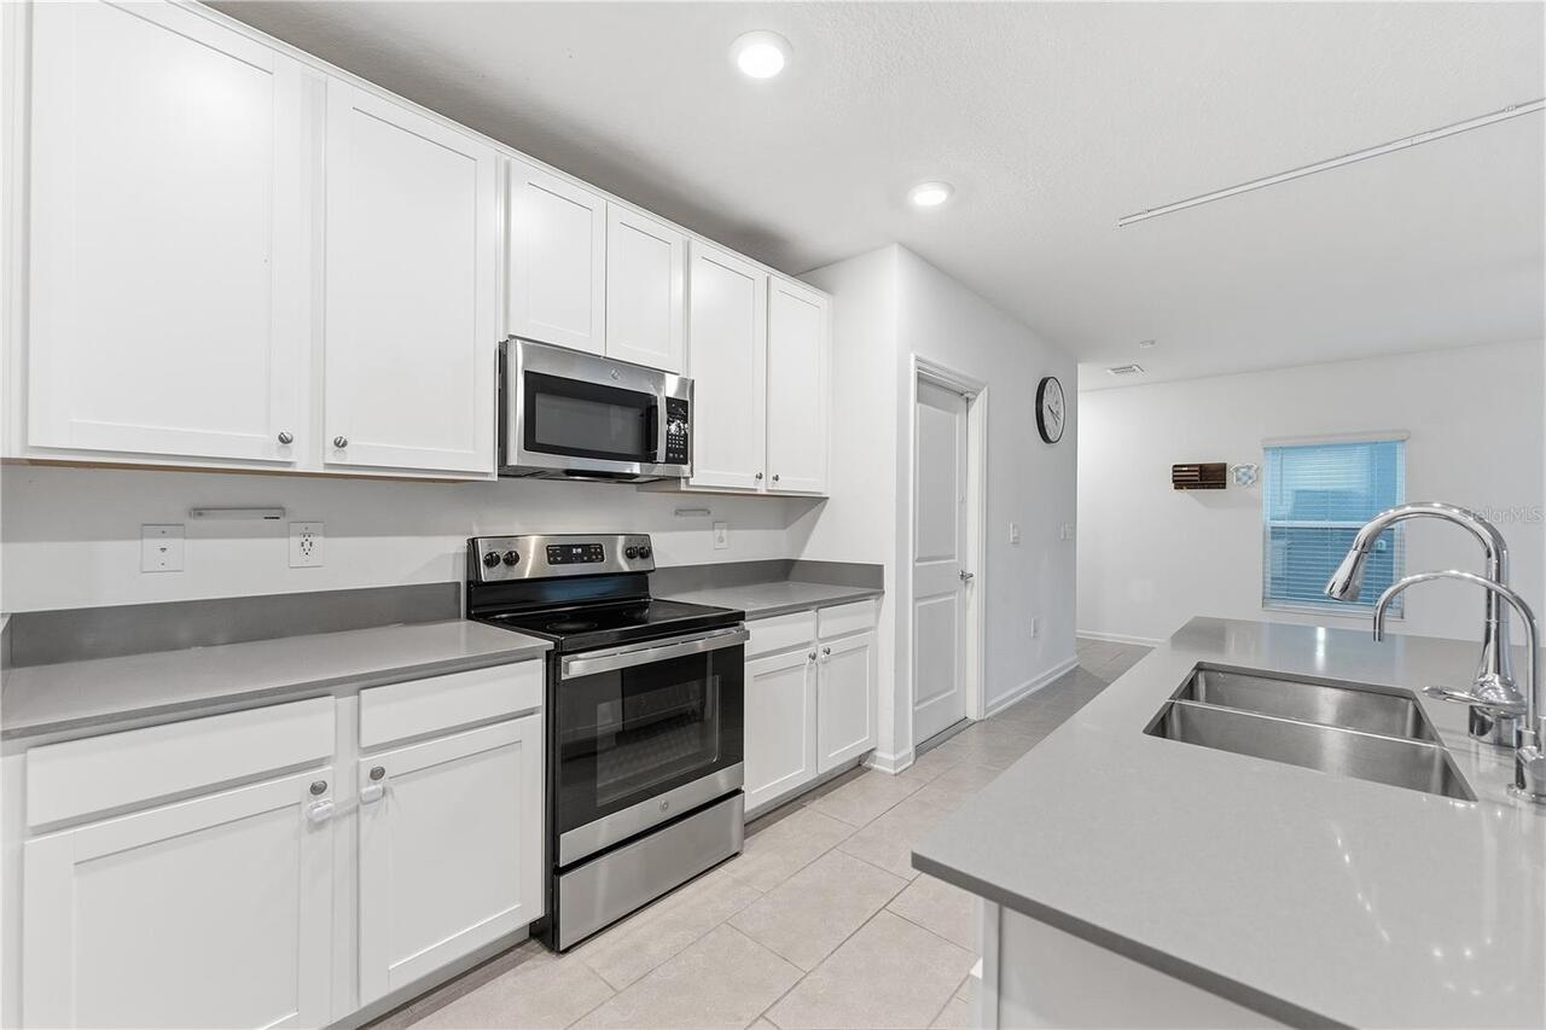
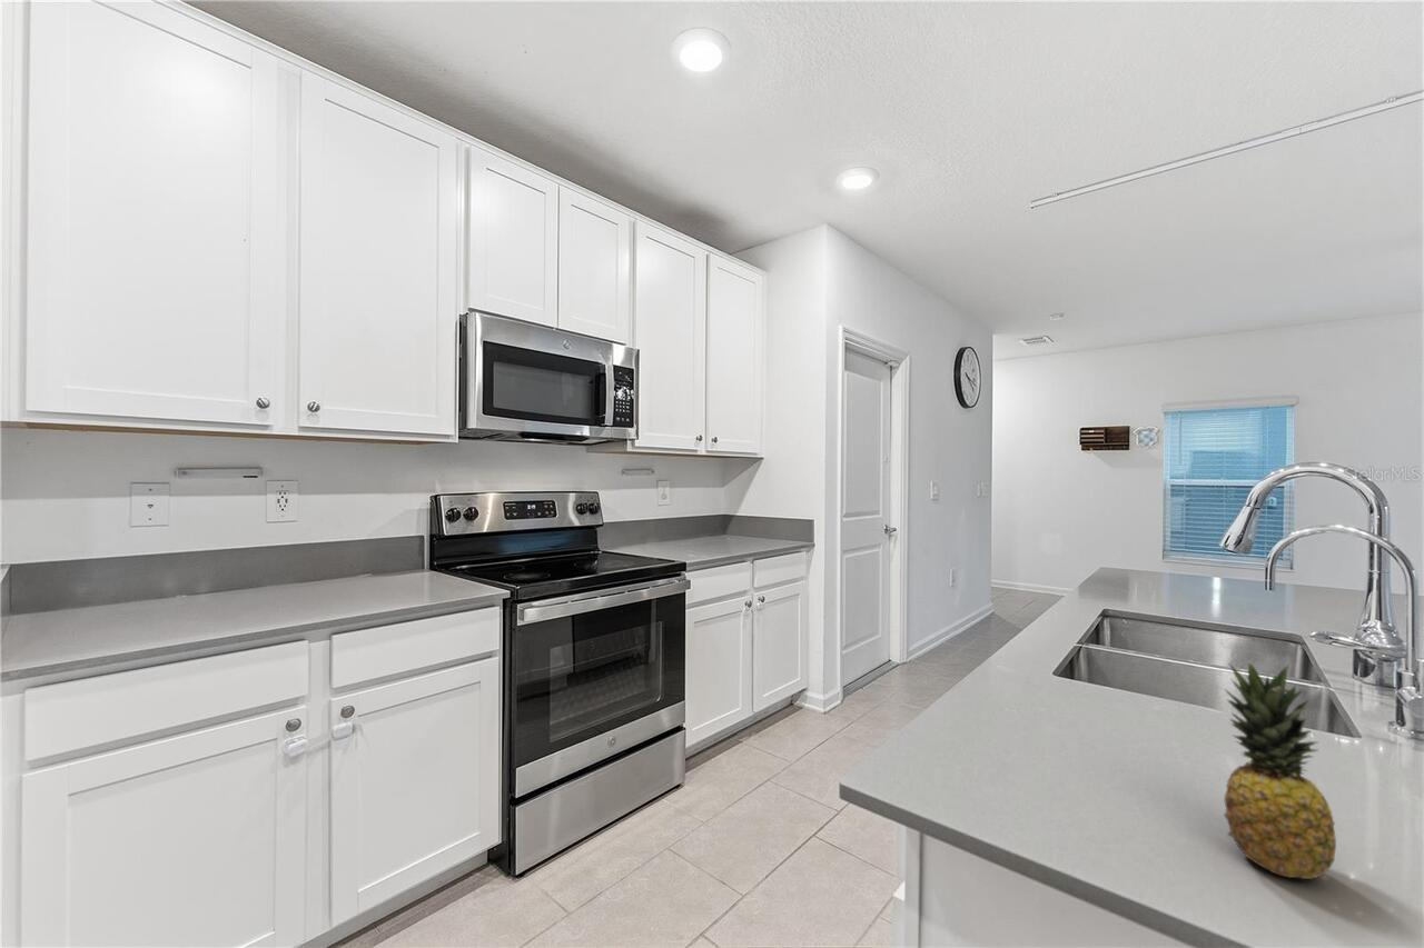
+ fruit [1223,660,1337,880]
